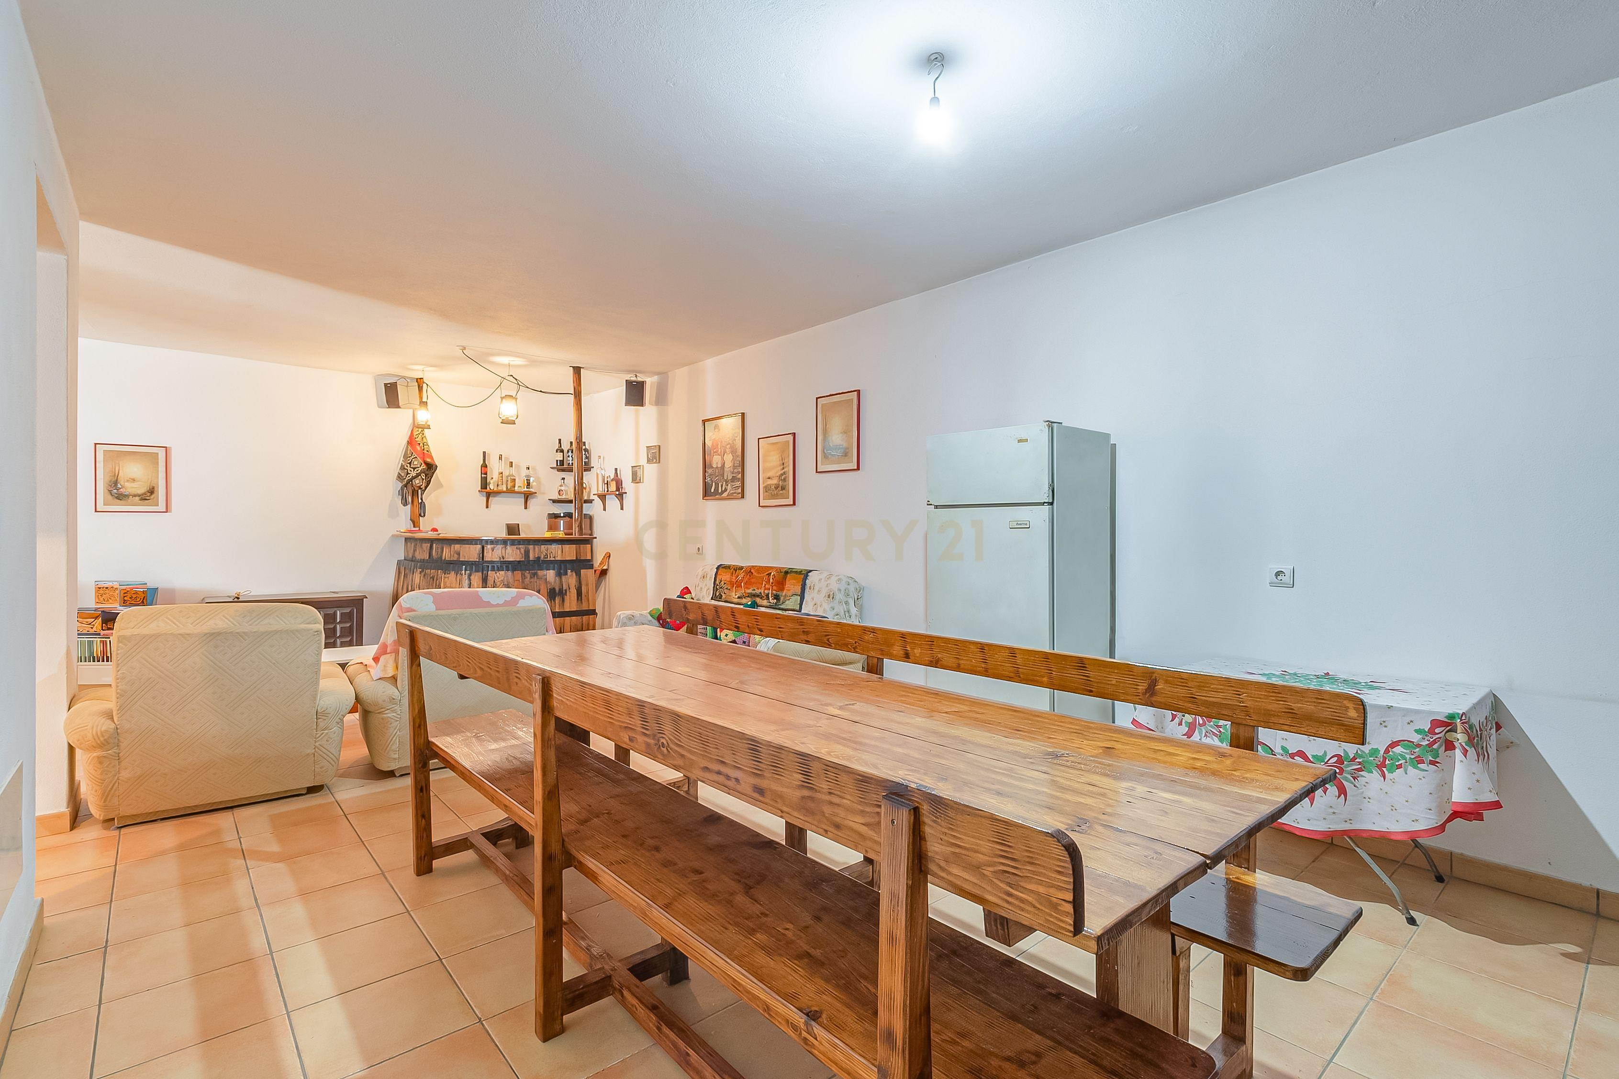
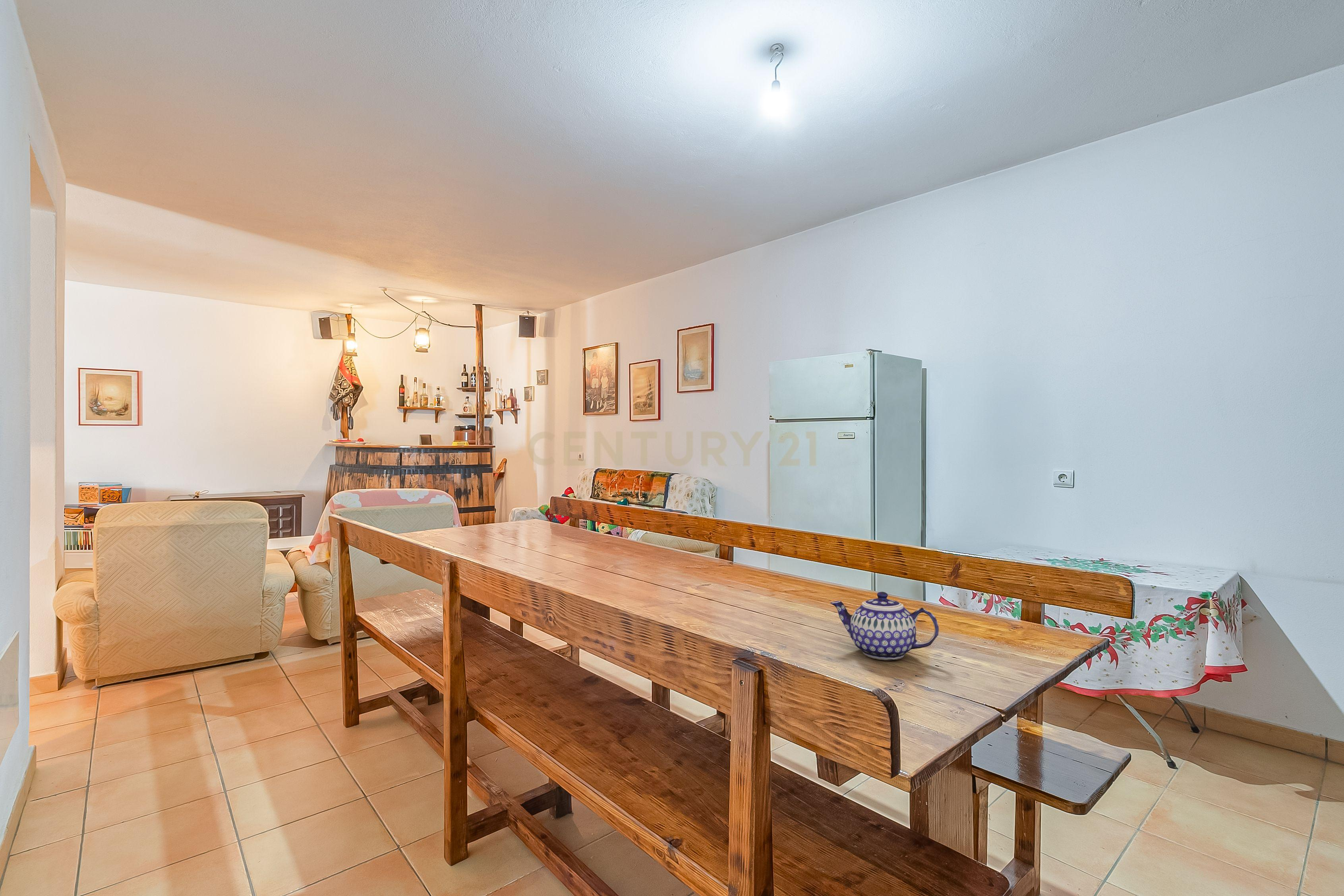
+ teapot [830,591,939,661]
